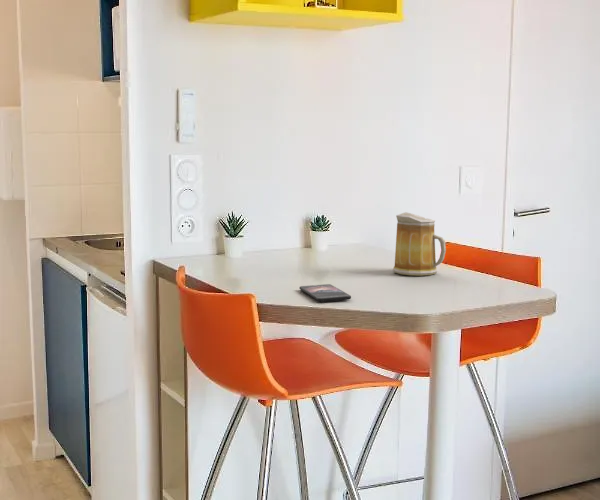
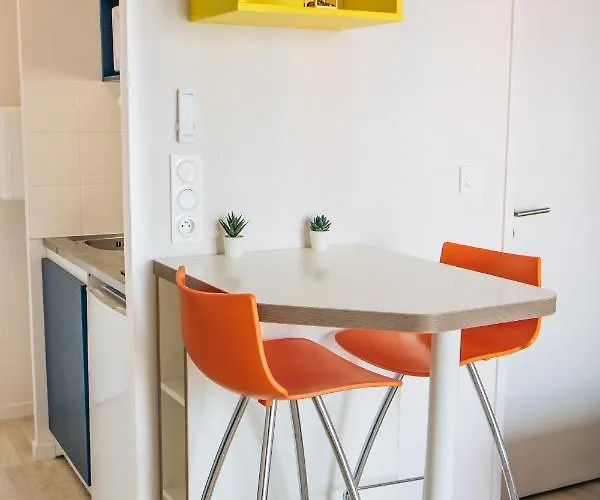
- smartphone [299,283,352,303]
- mug [392,211,447,277]
